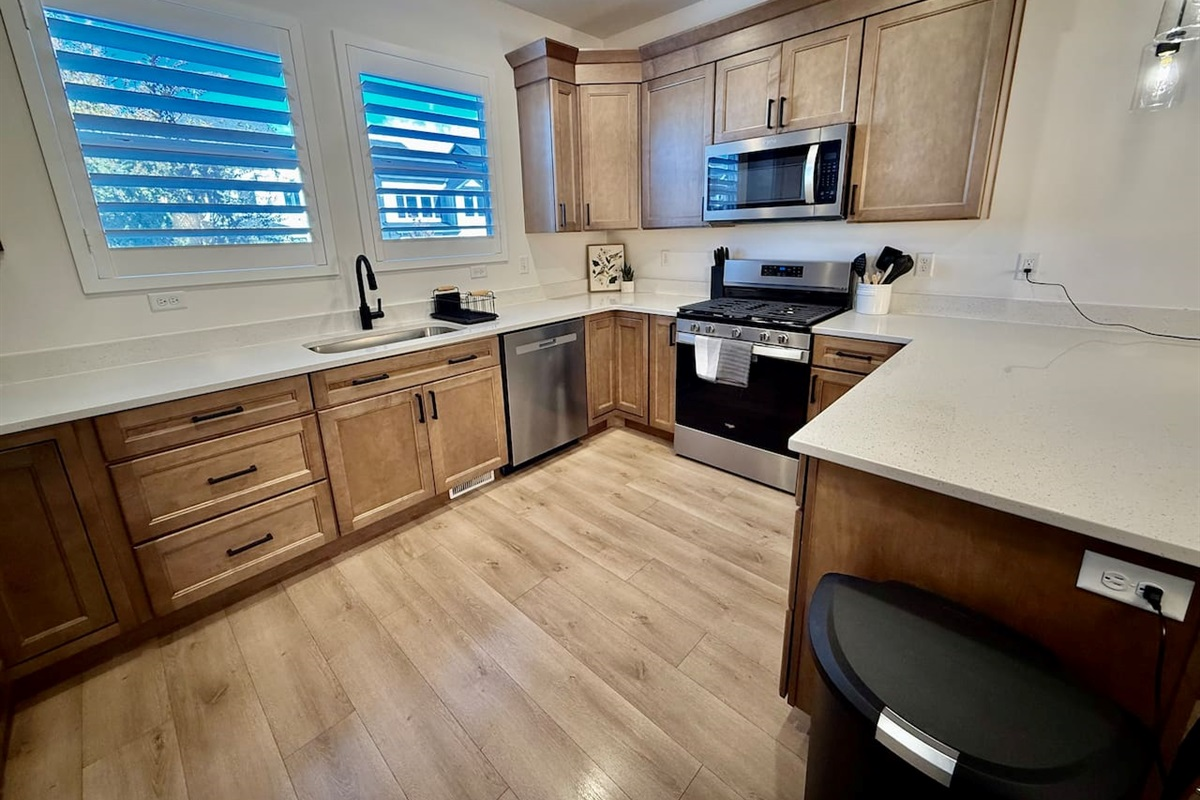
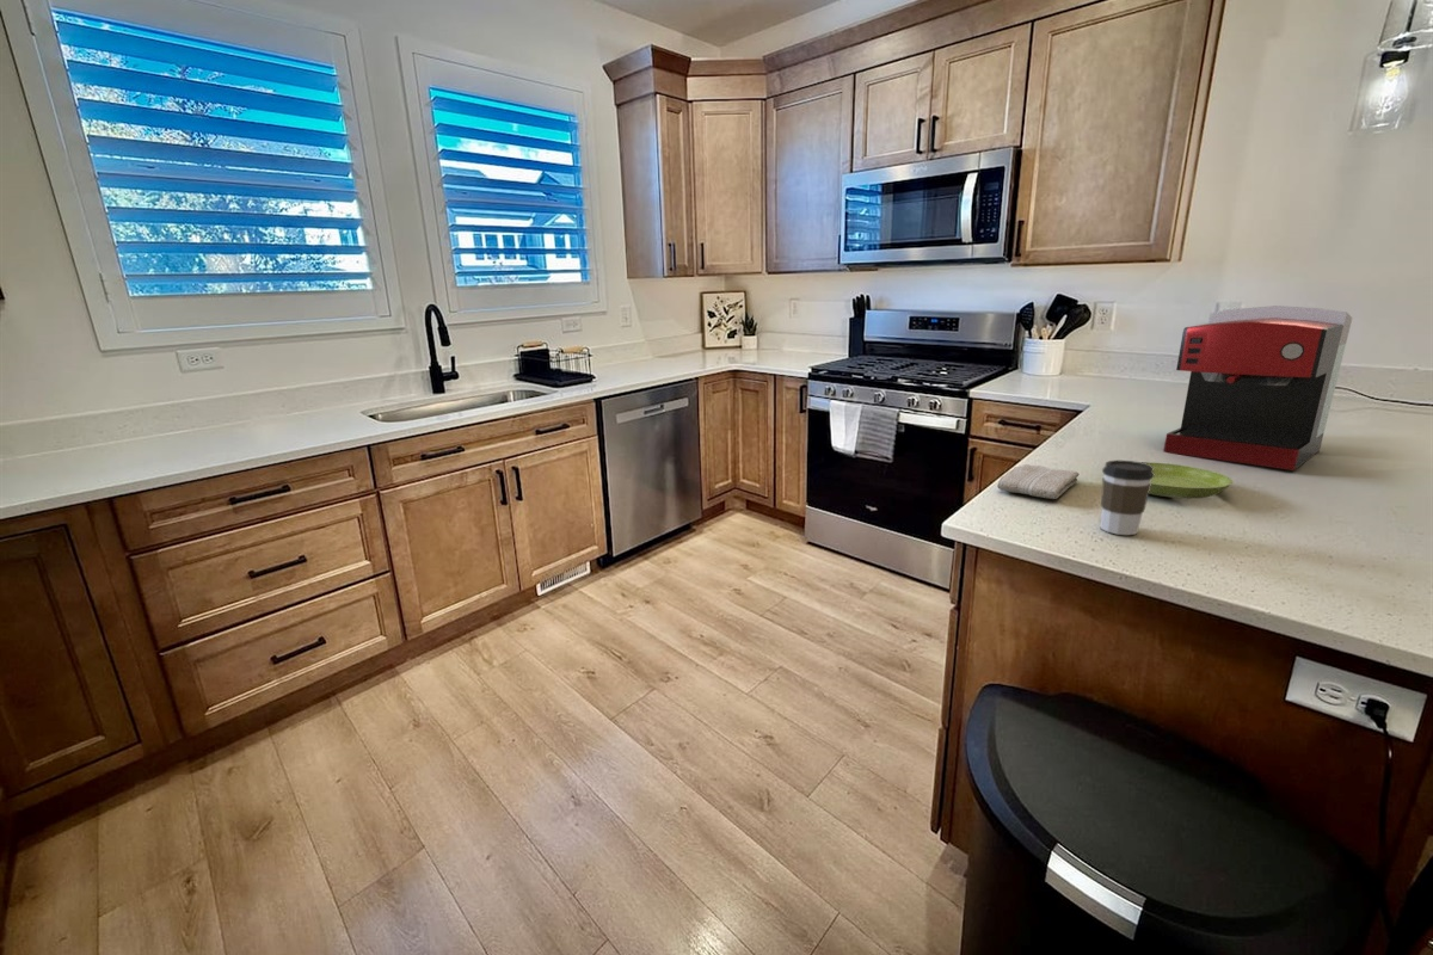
+ coffee cup [1100,460,1155,536]
+ saucer [1142,461,1234,500]
+ washcloth [996,463,1080,500]
+ coffee maker [1163,304,1353,472]
